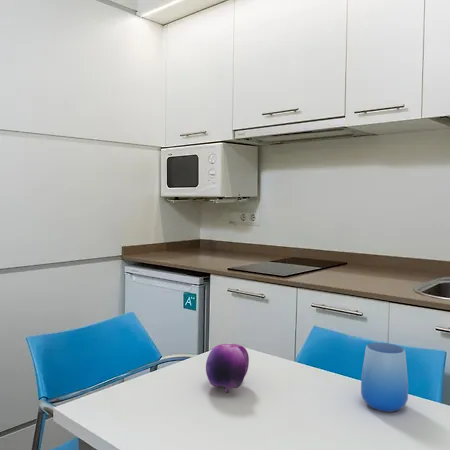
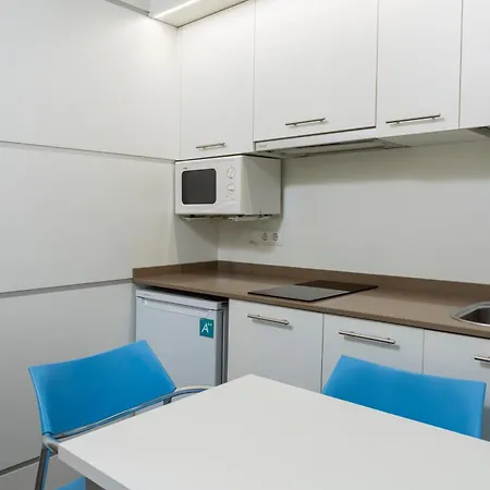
- fruit [205,343,250,394]
- cup [360,342,409,413]
